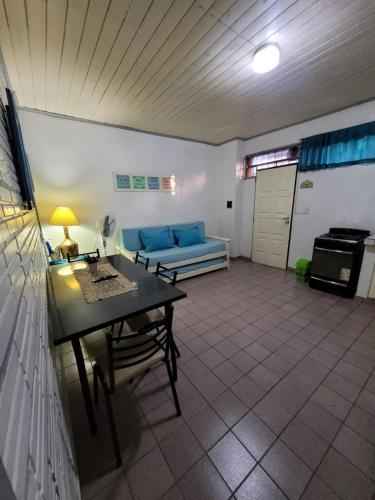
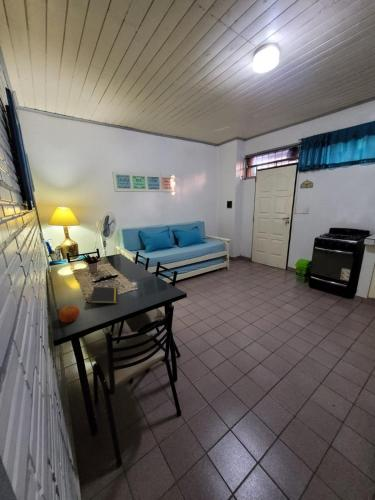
+ fruit [58,304,81,323]
+ notepad [89,286,119,309]
